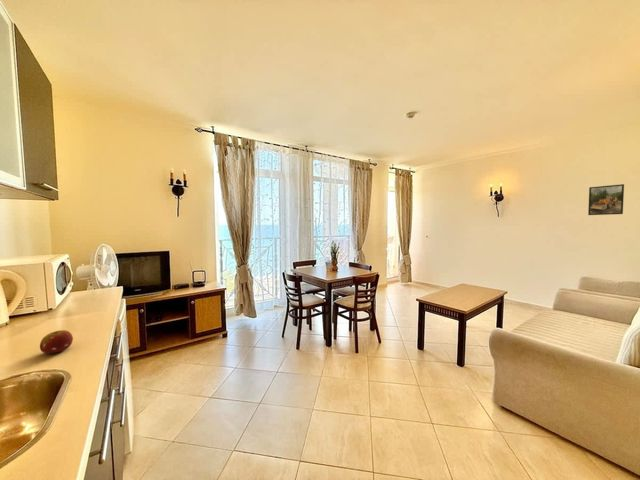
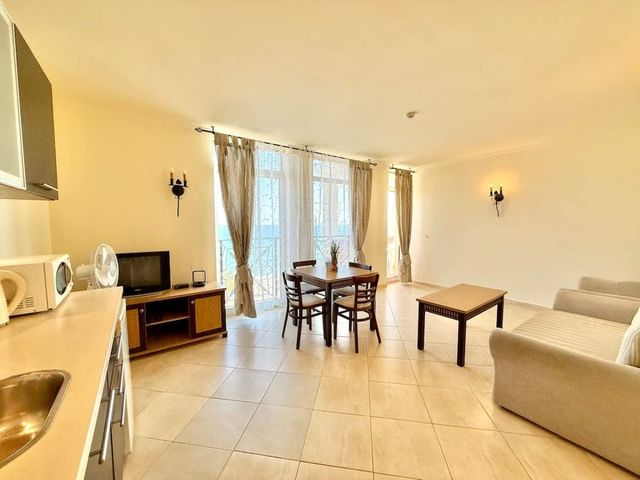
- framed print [587,183,625,216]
- fruit [39,329,74,355]
